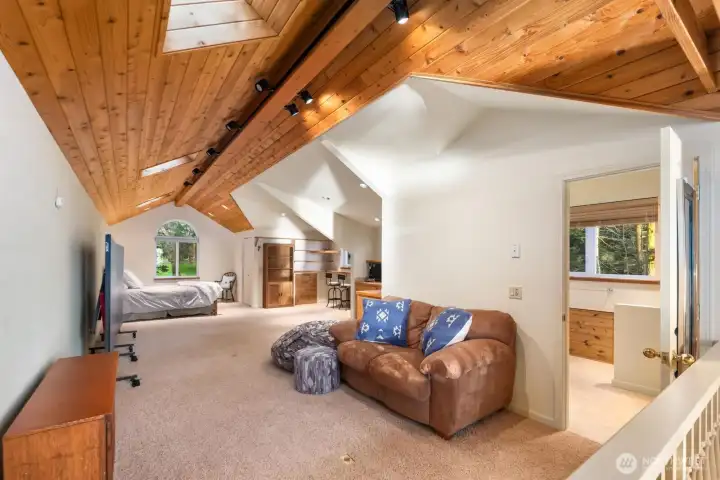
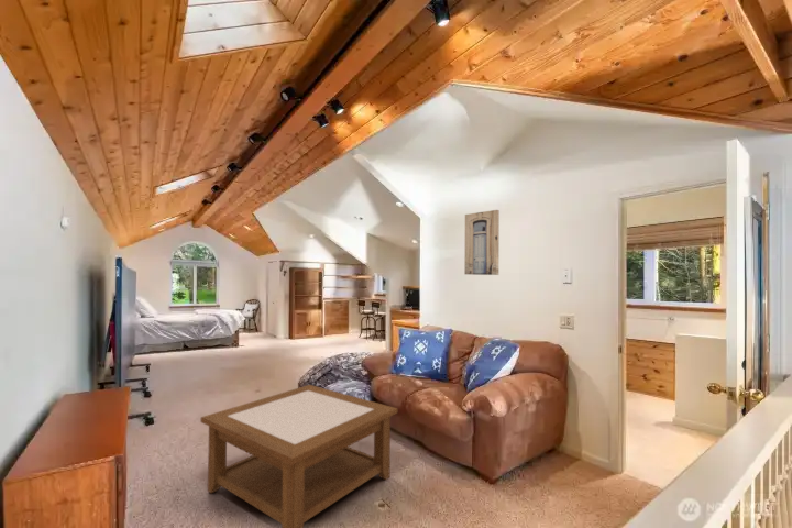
+ coffee table [199,384,398,528]
+ wall art [463,209,501,276]
